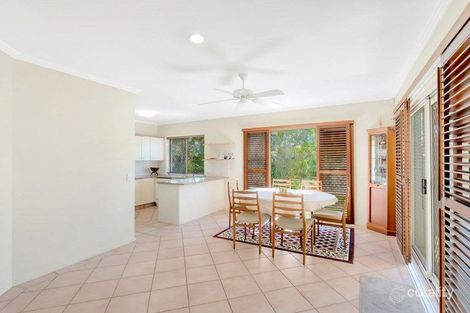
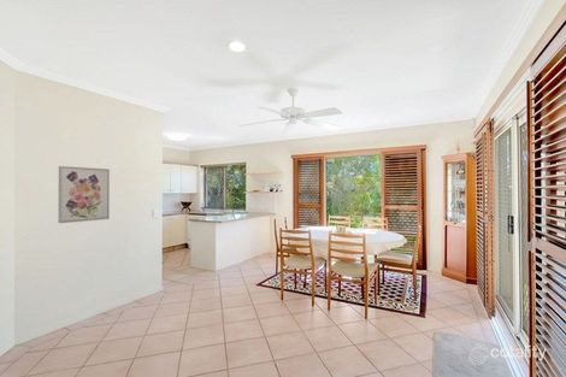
+ wall art [57,165,111,224]
